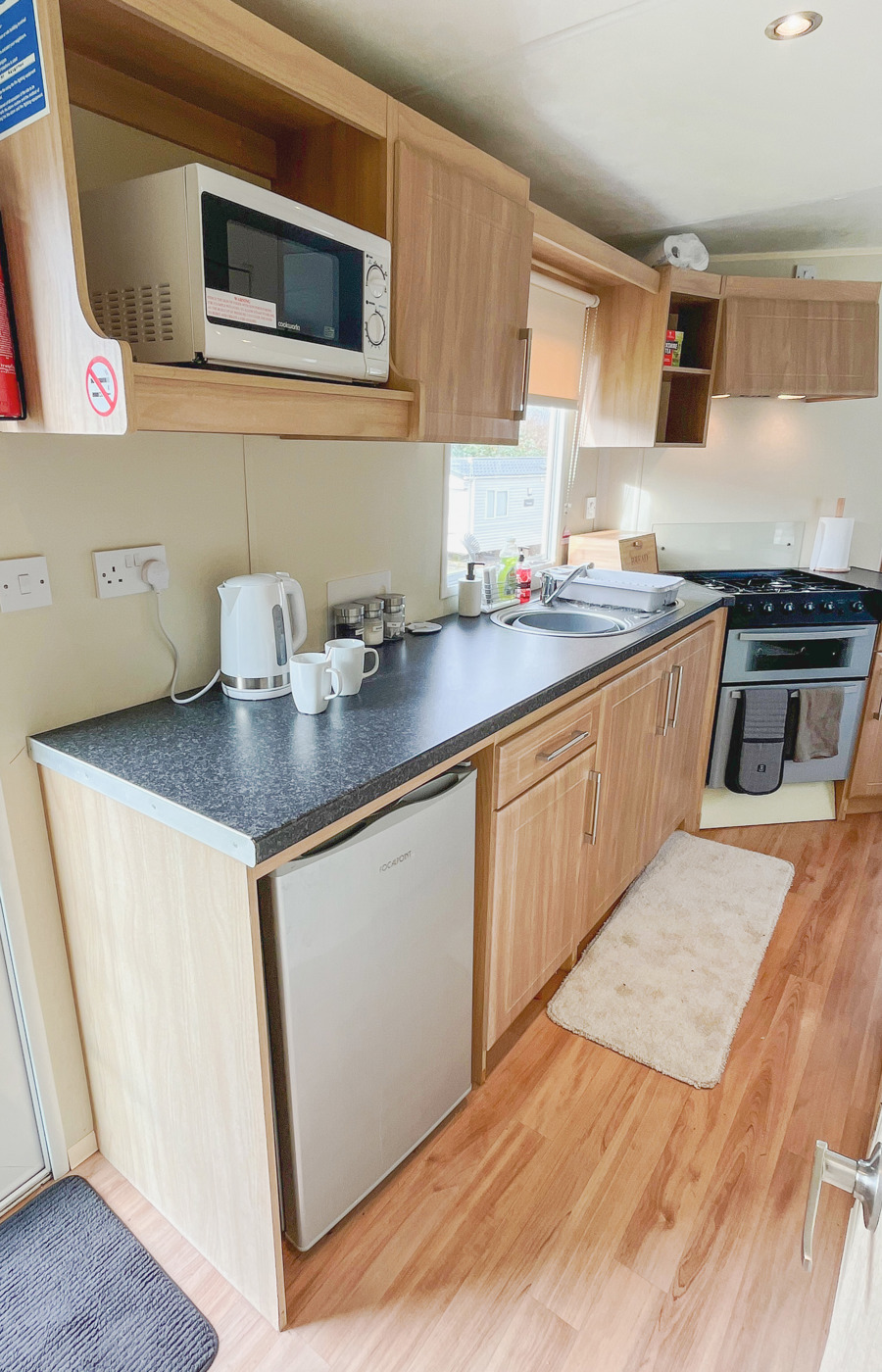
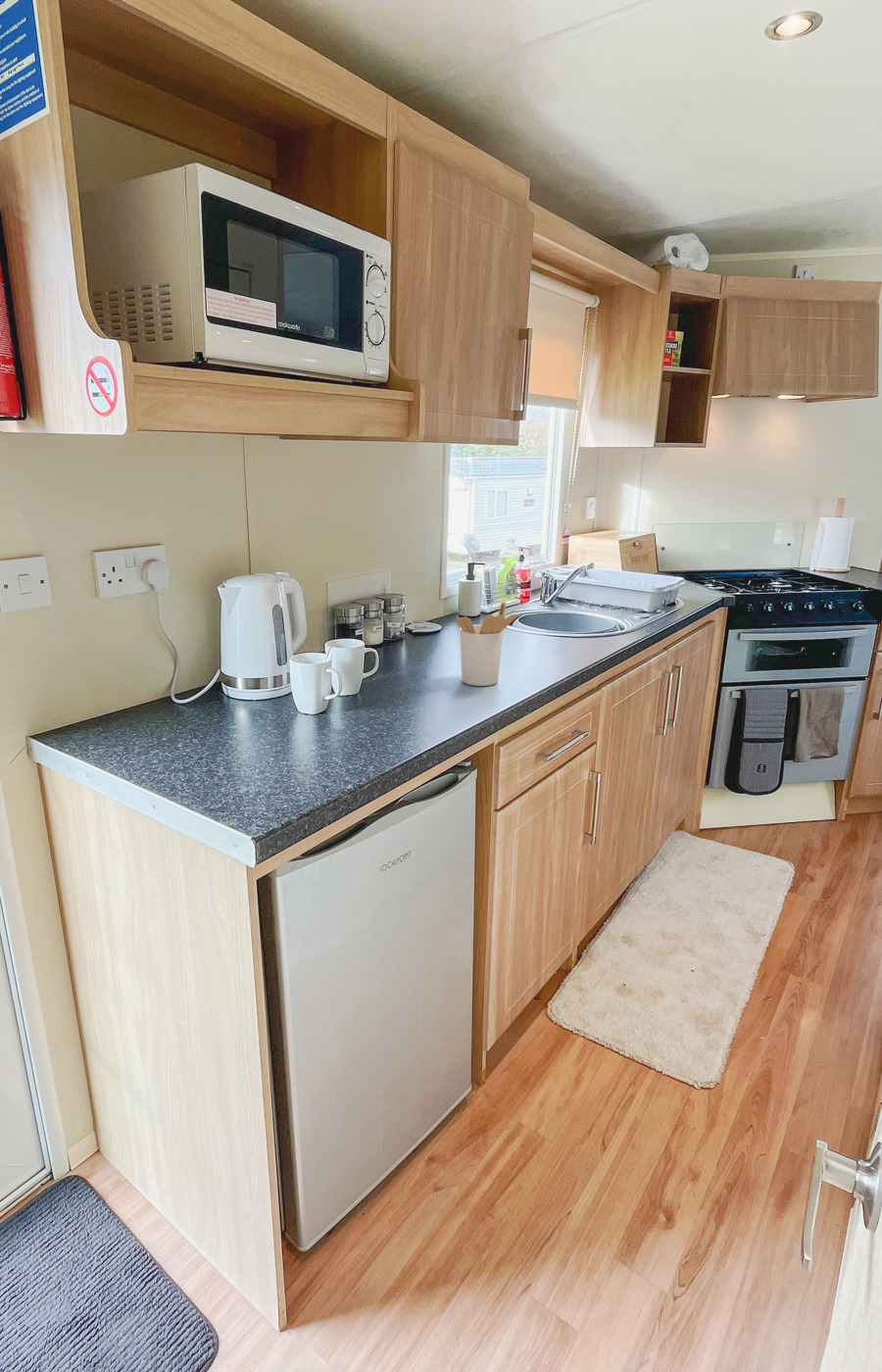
+ utensil holder [455,601,517,687]
